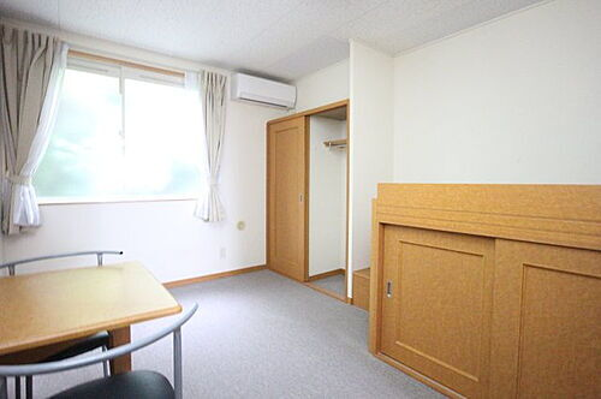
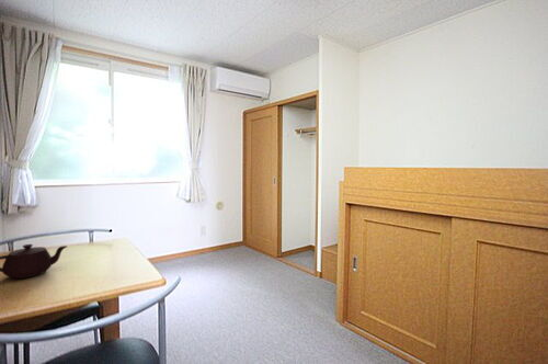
+ teapot [0,243,68,280]
